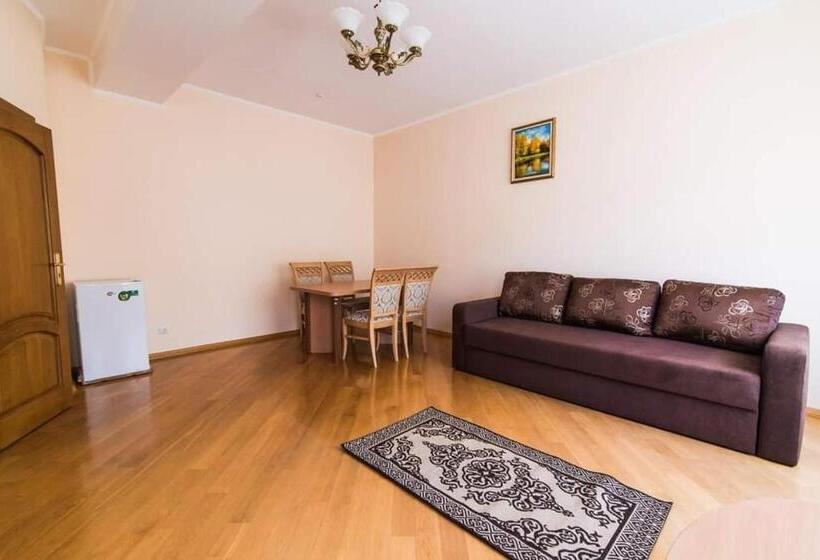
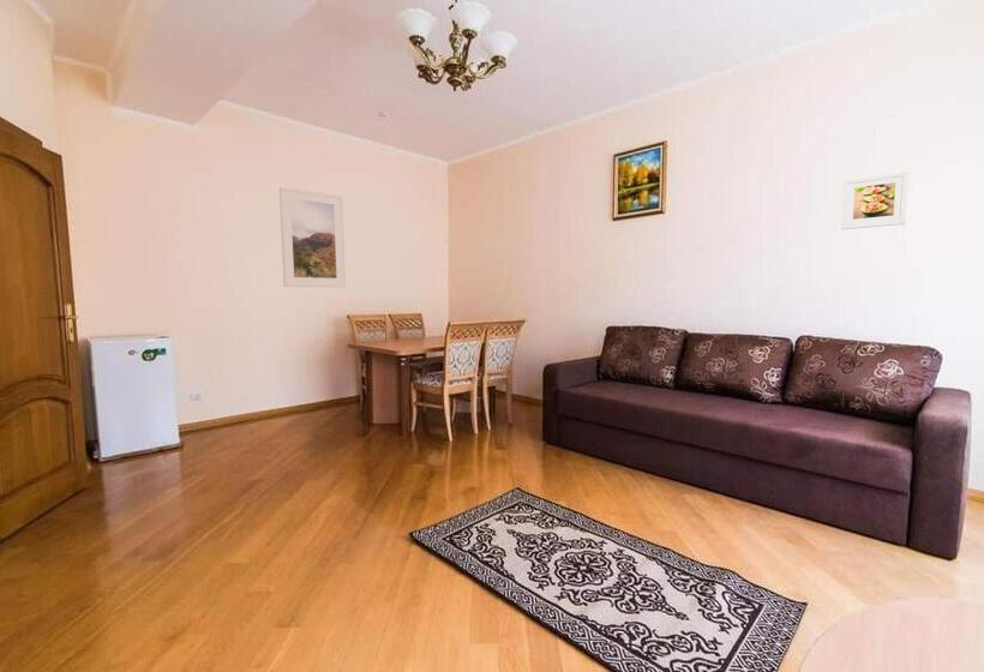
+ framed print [278,186,347,288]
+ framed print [840,169,911,230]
